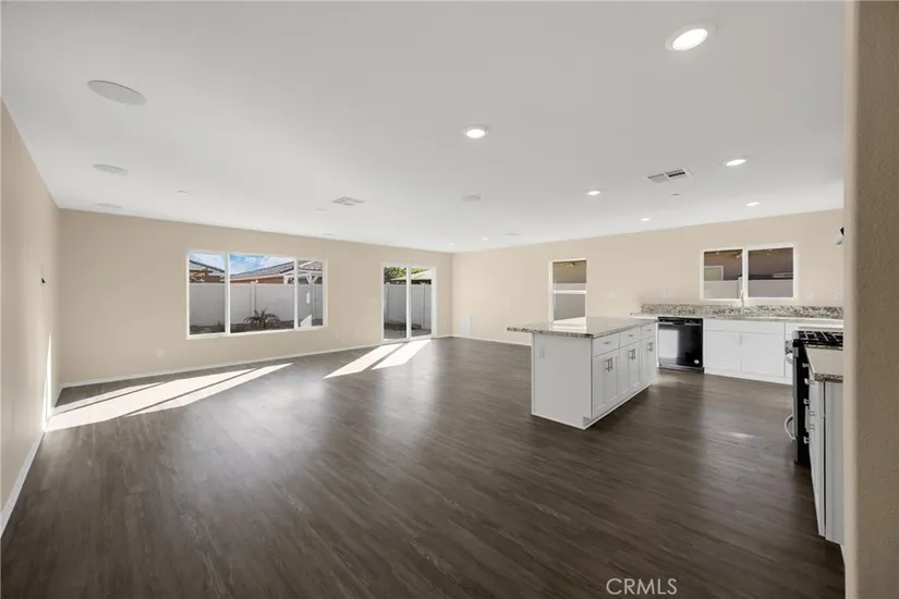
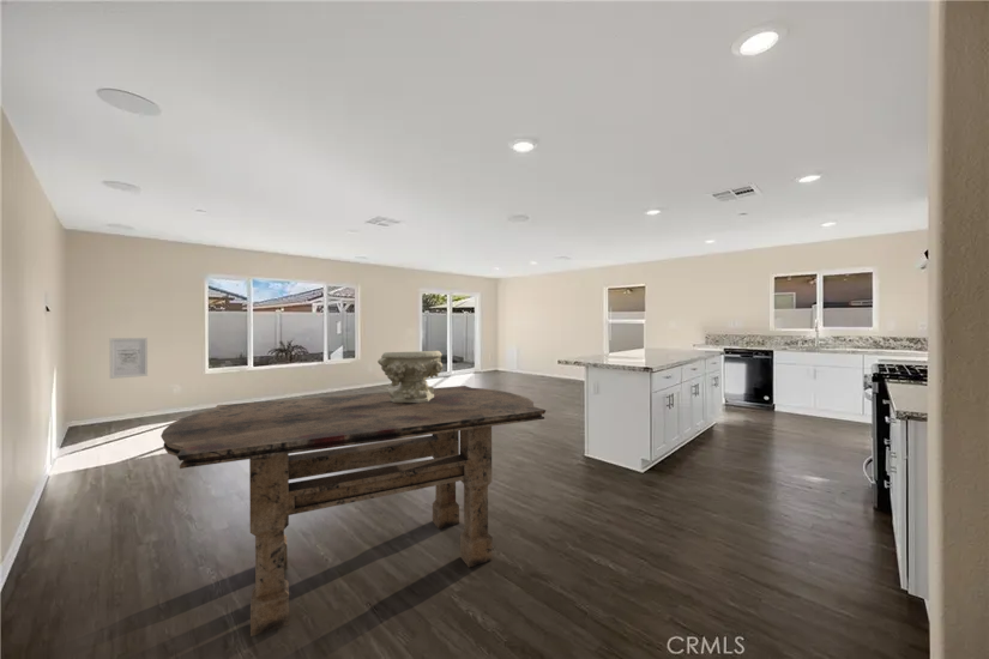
+ wall art [108,337,149,380]
+ dining table [159,385,547,637]
+ decorative bowl [376,350,444,403]
